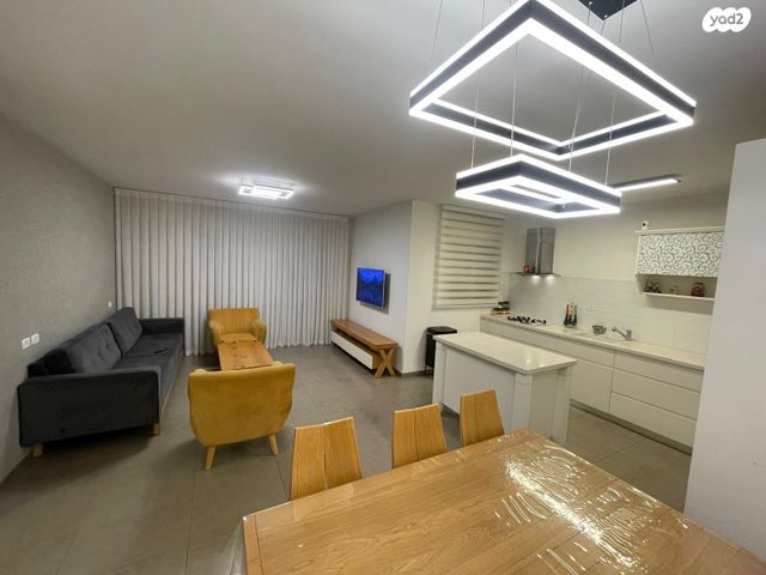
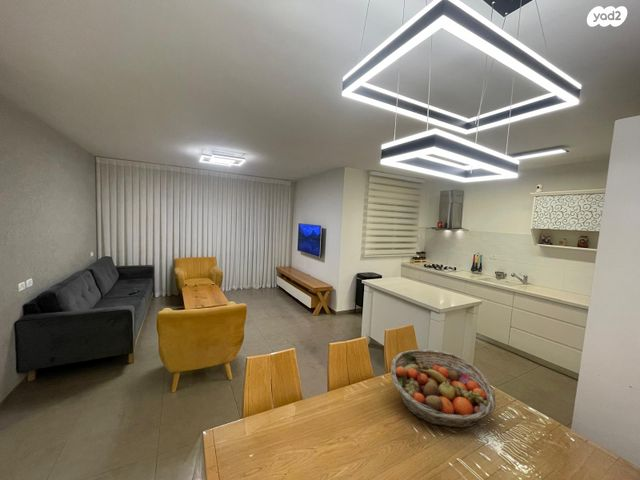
+ fruit basket [390,348,497,429]
